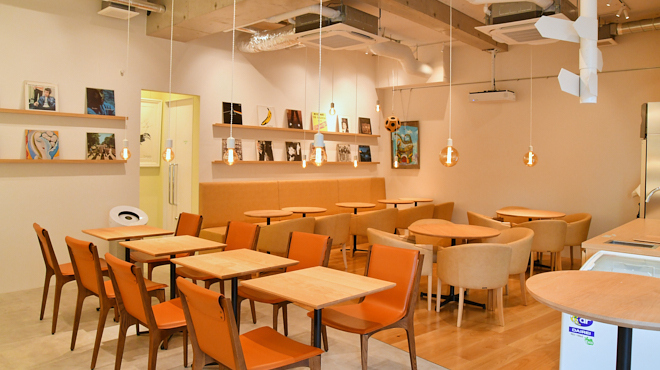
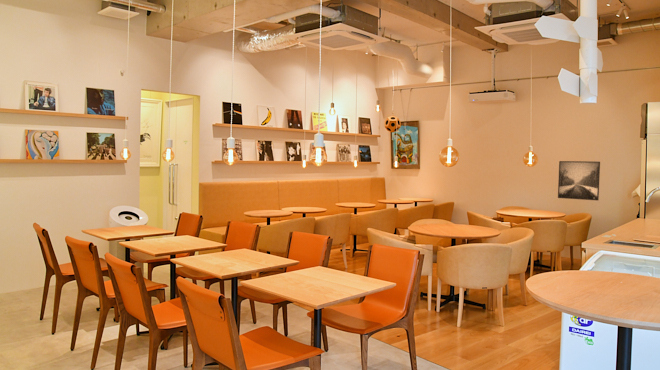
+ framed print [557,160,601,201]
